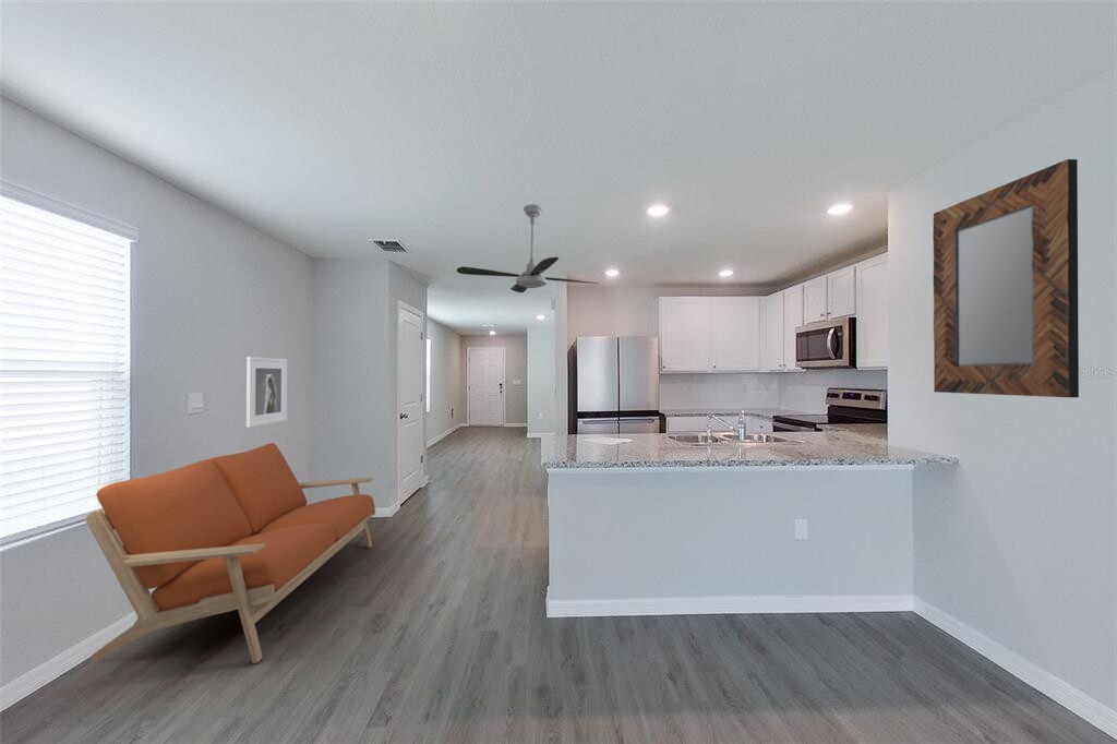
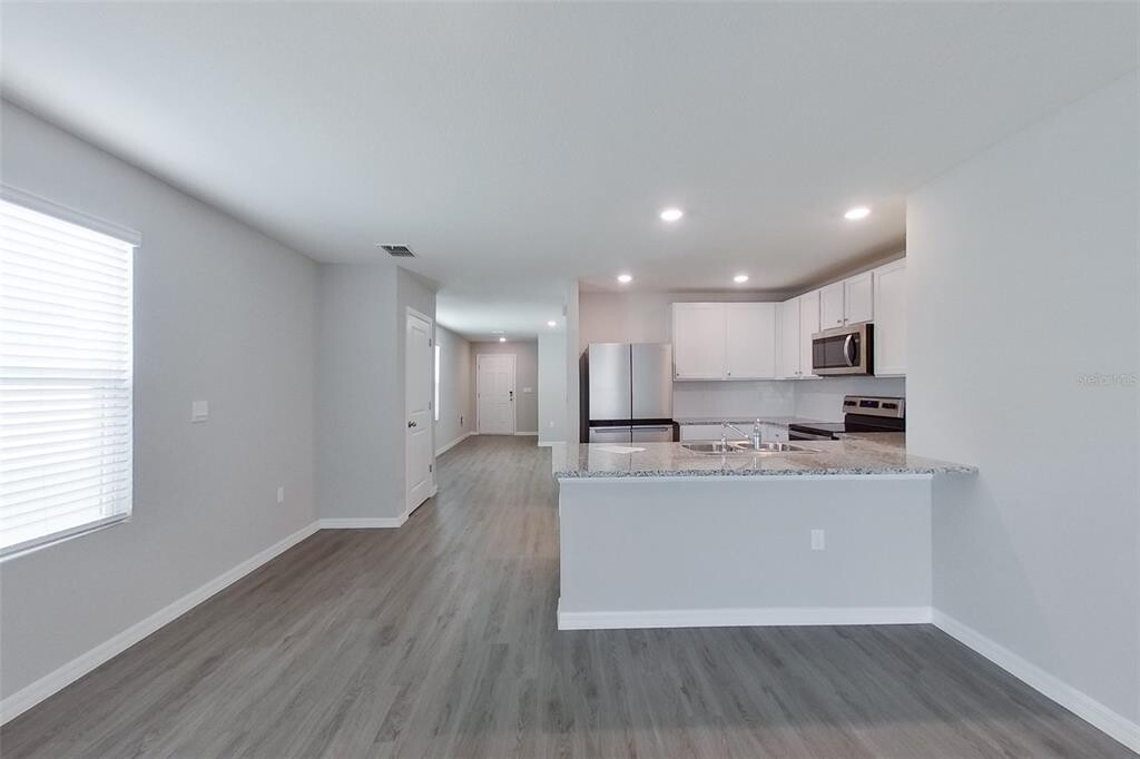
- sofa [85,442,376,664]
- home mirror [932,158,1080,398]
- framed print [245,356,288,429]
- ceiling fan [456,203,600,293]
